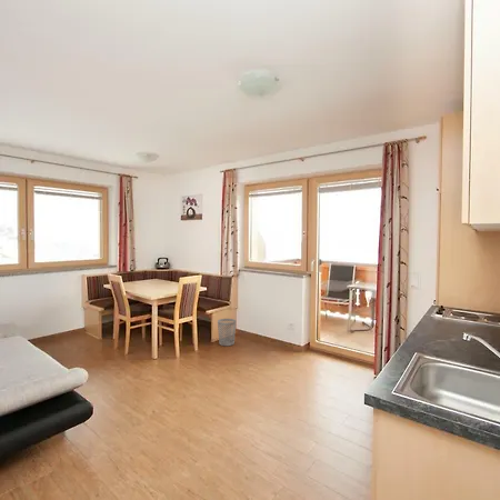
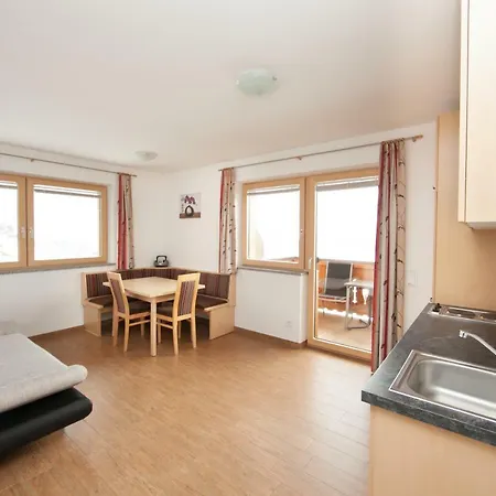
- wastebasket [217,318,237,347]
